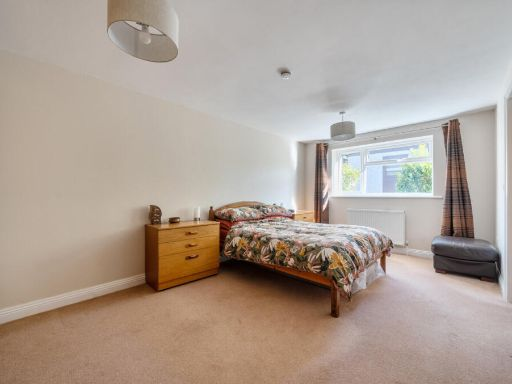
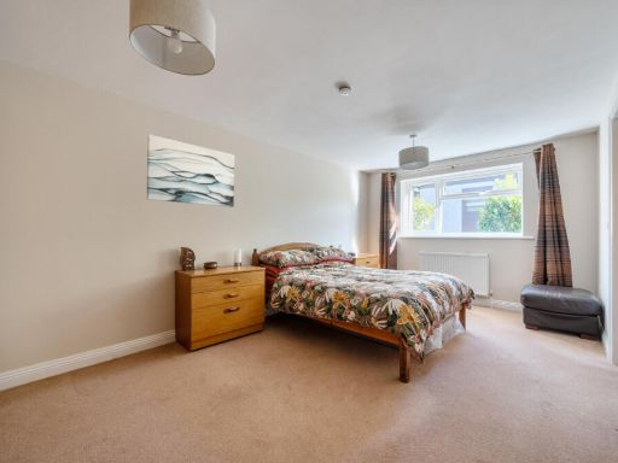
+ wall art [146,134,235,209]
